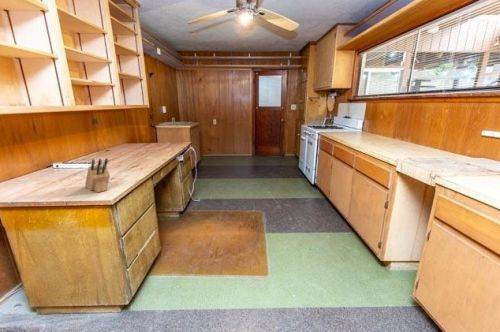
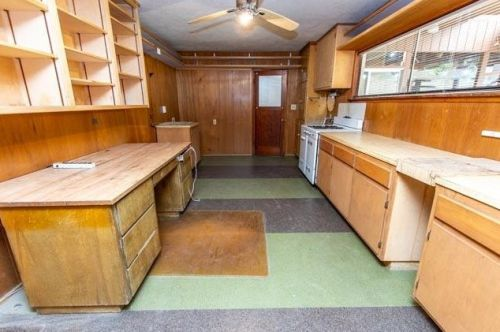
- knife block [84,157,111,193]
